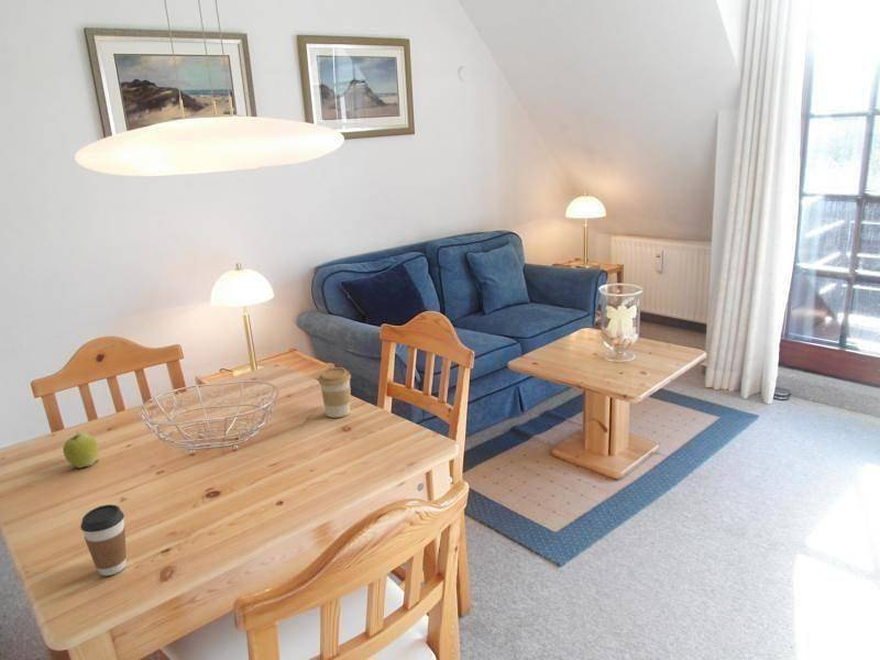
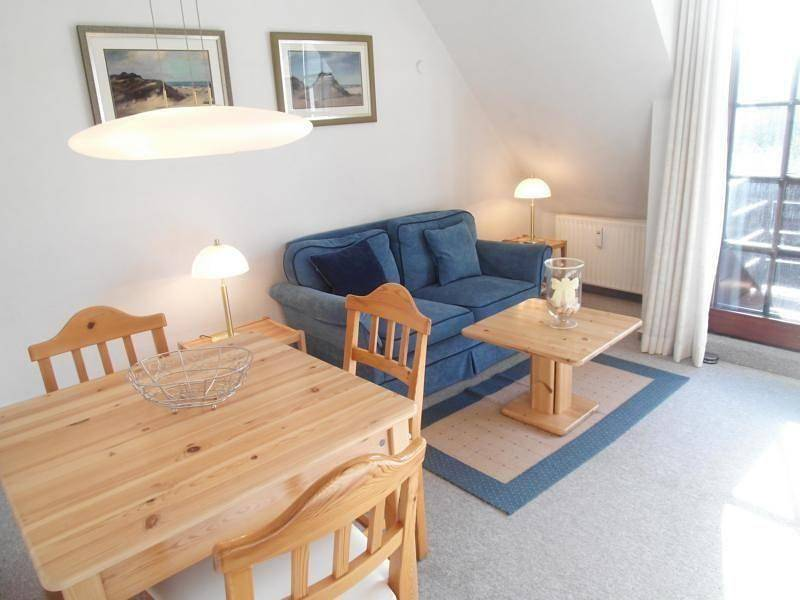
- coffee cup [79,504,128,576]
- apple [62,430,99,469]
- coffee cup [318,366,352,419]
